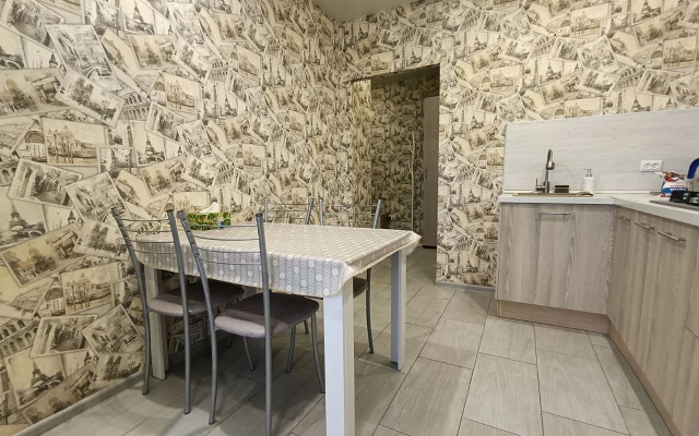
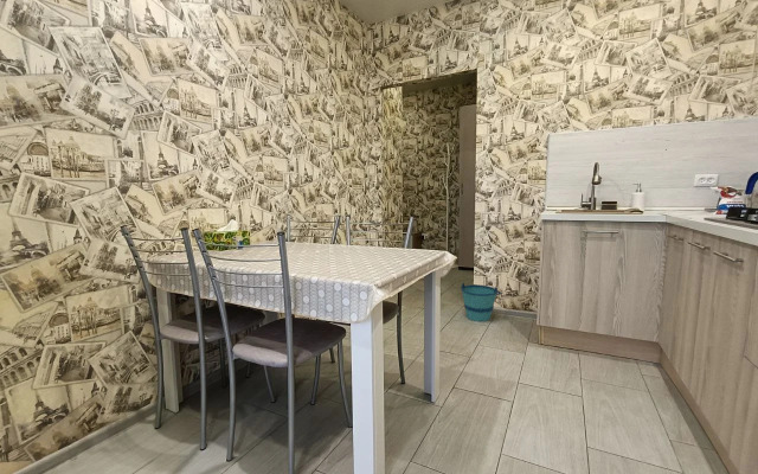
+ bucket [460,282,502,322]
